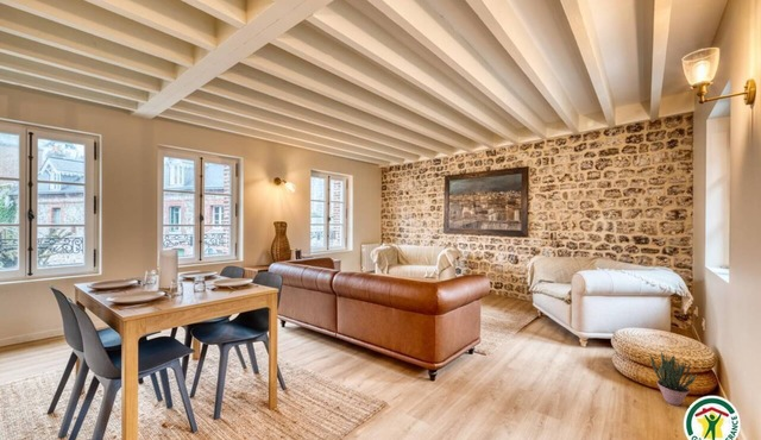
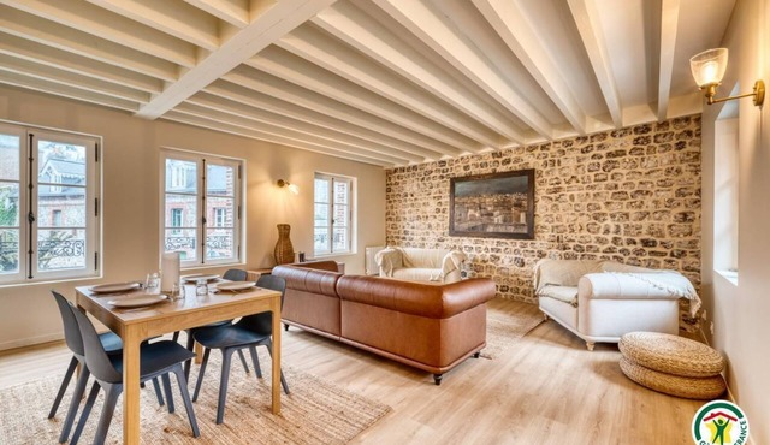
- potted plant [649,351,698,407]
